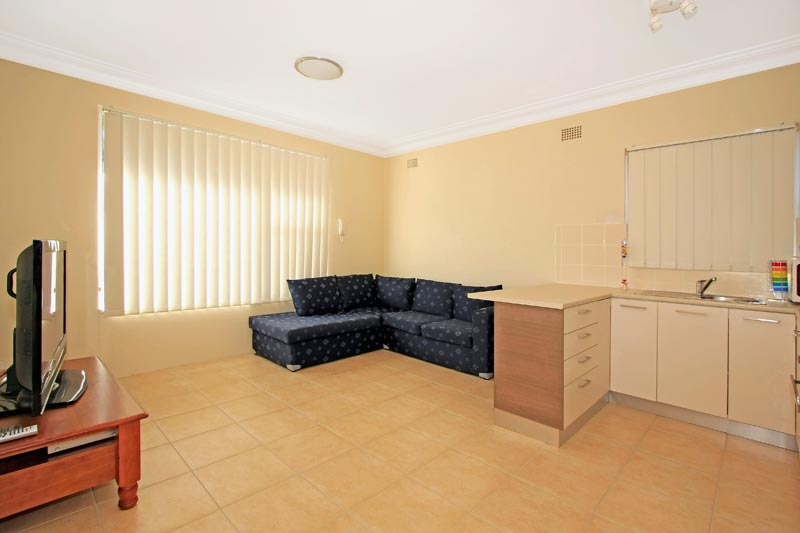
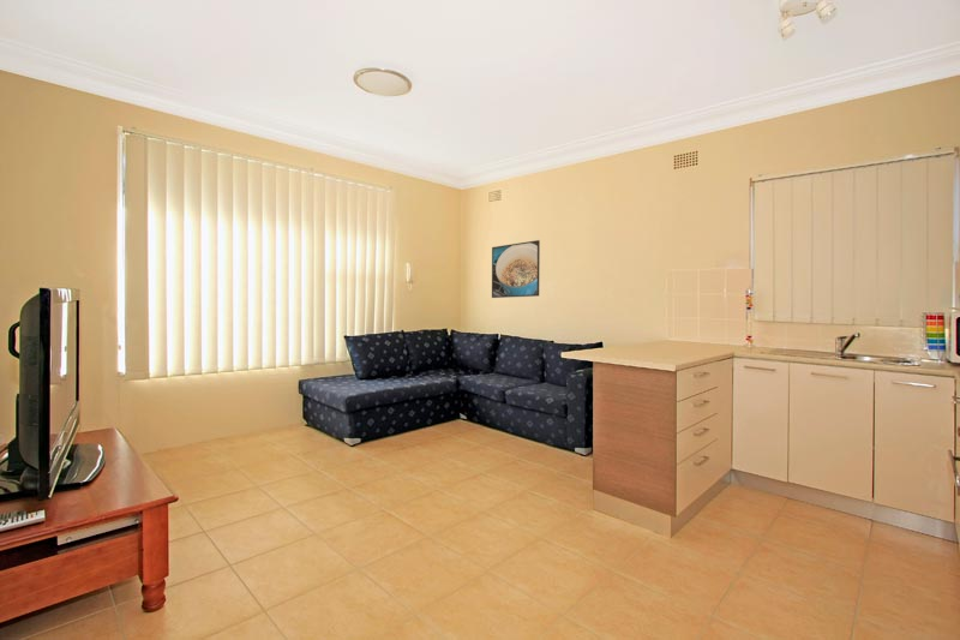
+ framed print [491,239,541,299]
